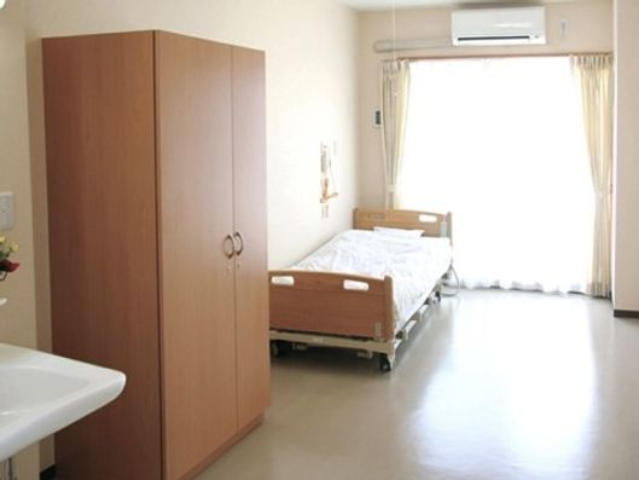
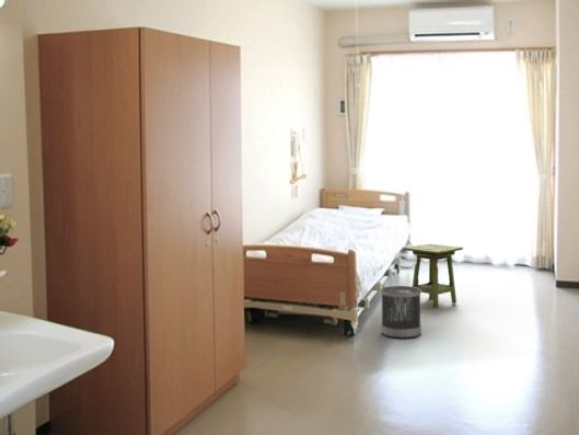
+ side table [403,243,464,309]
+ wastebasket [380,285,422,340]
